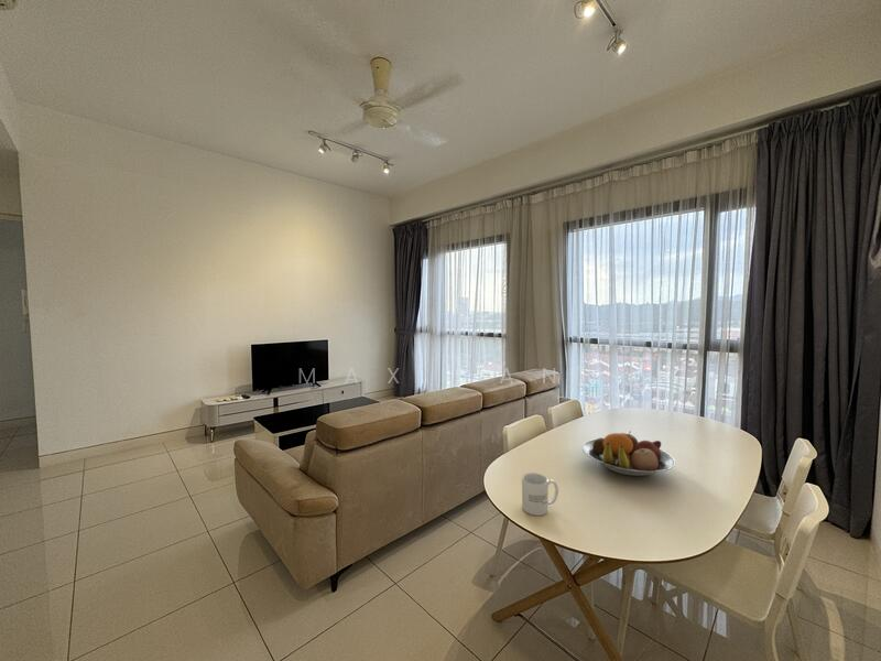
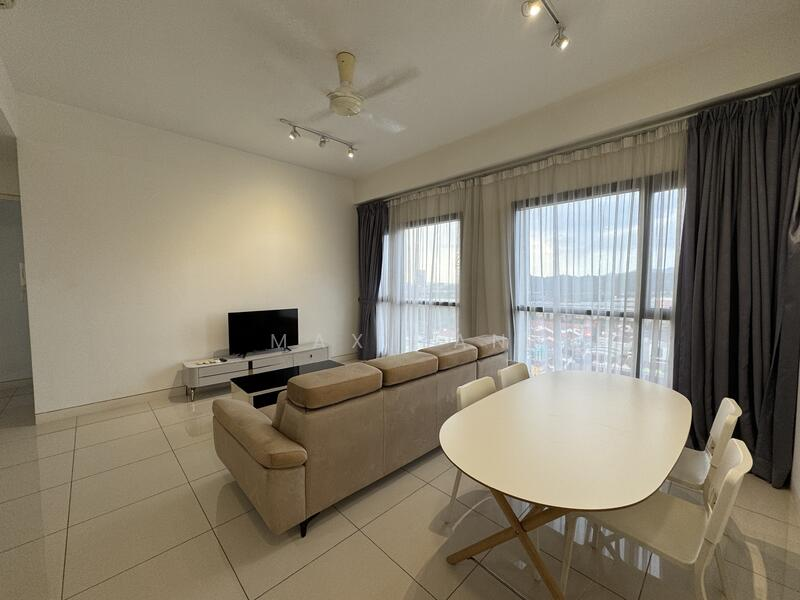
- fruit bowl [581,430,676,477]
- mug [521,472,559,517]
